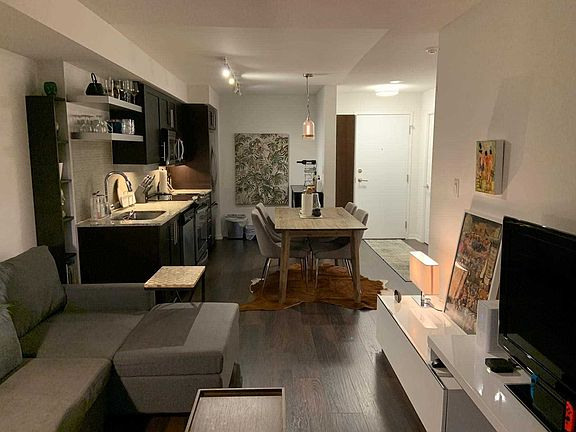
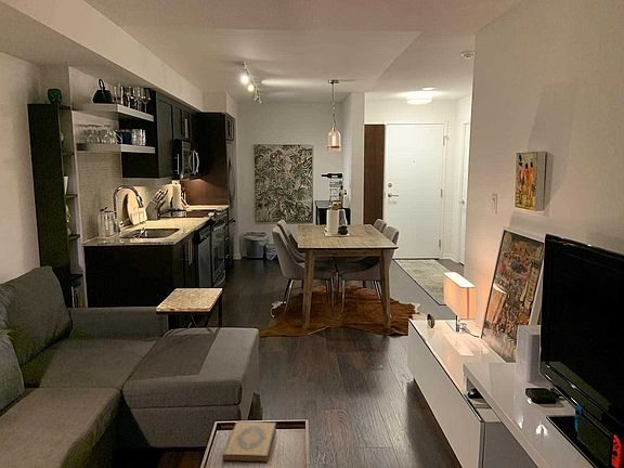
+ hardback book [221,420,277,465]
